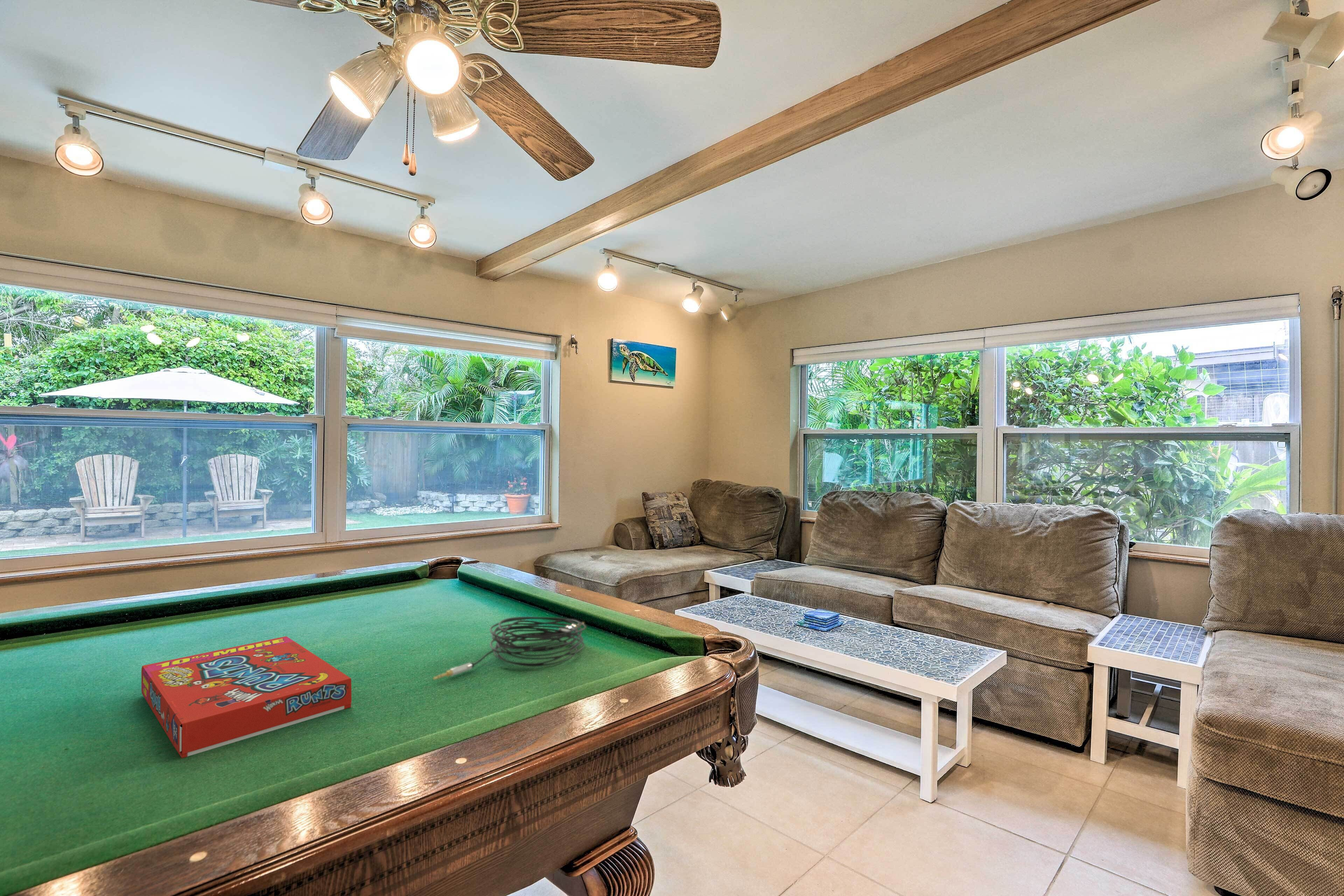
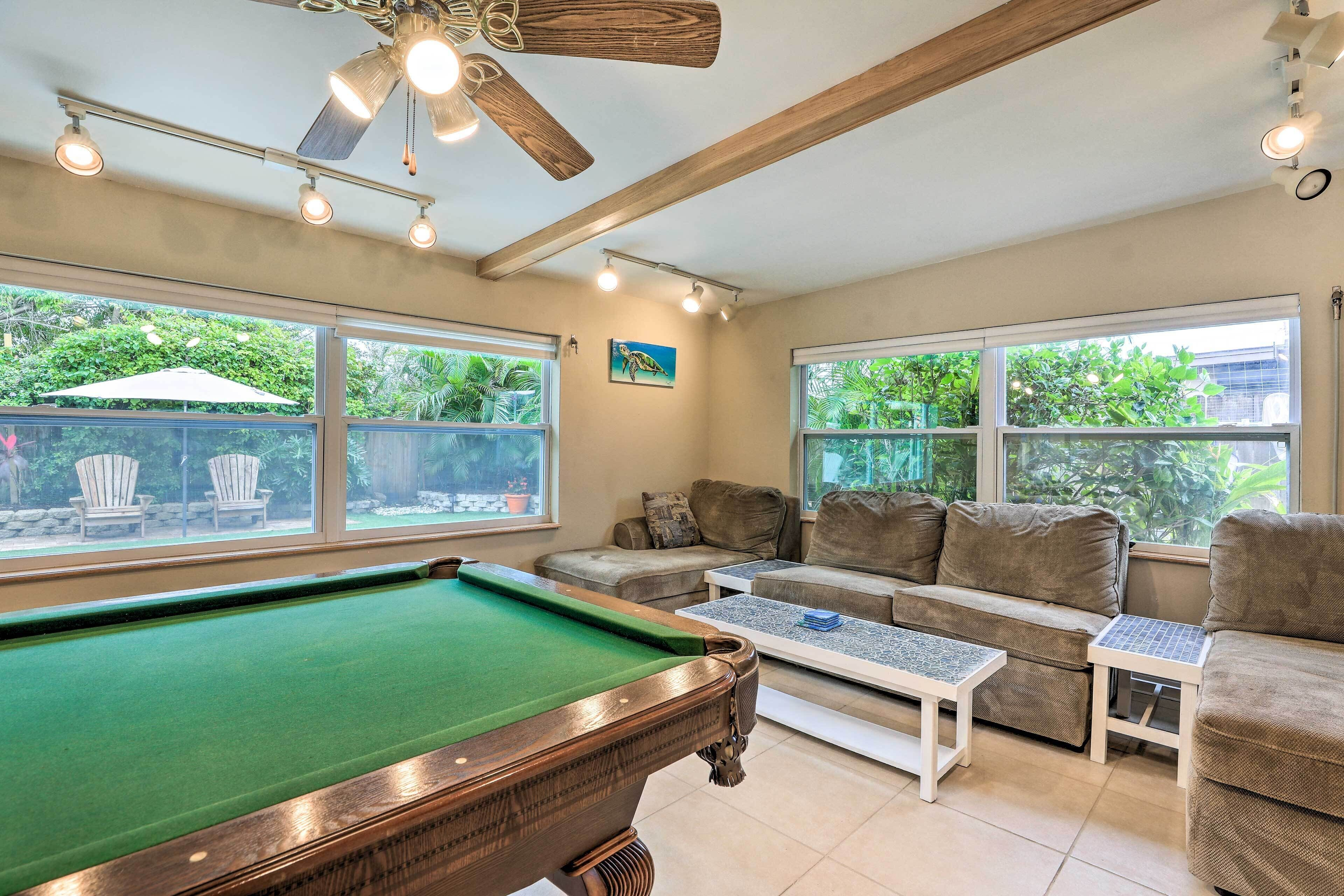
- audio cable [433,616,587,680]
- snack box [141,636,352,758]
